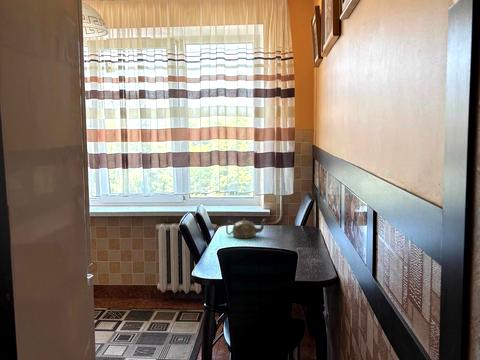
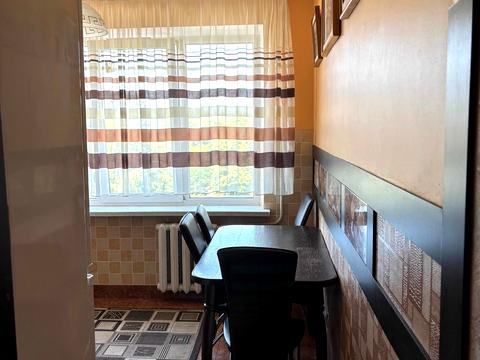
- teapot [225,218,268,239]
